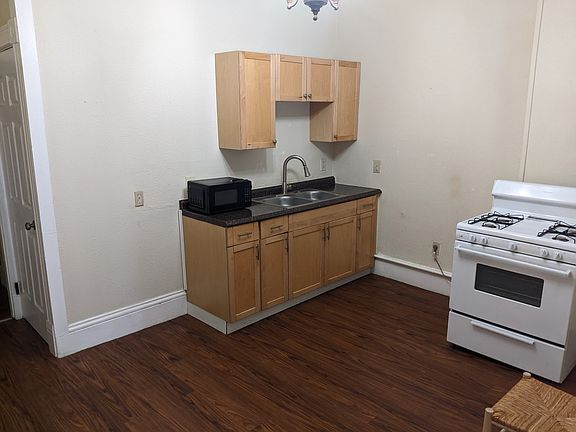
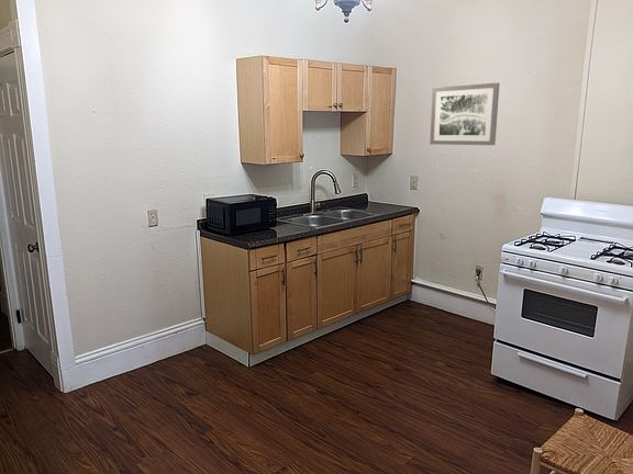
+ wall art [429,81,501,146]
